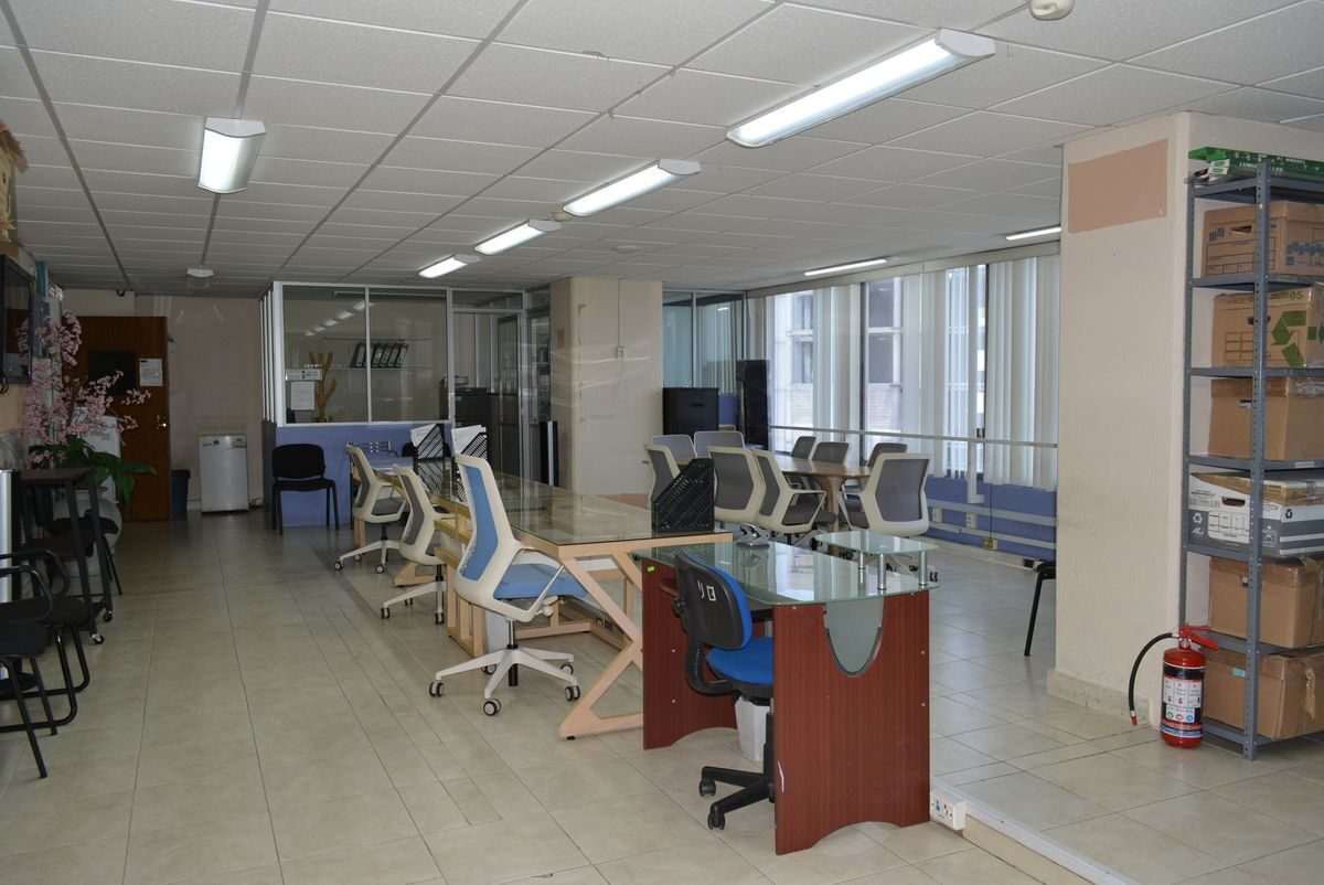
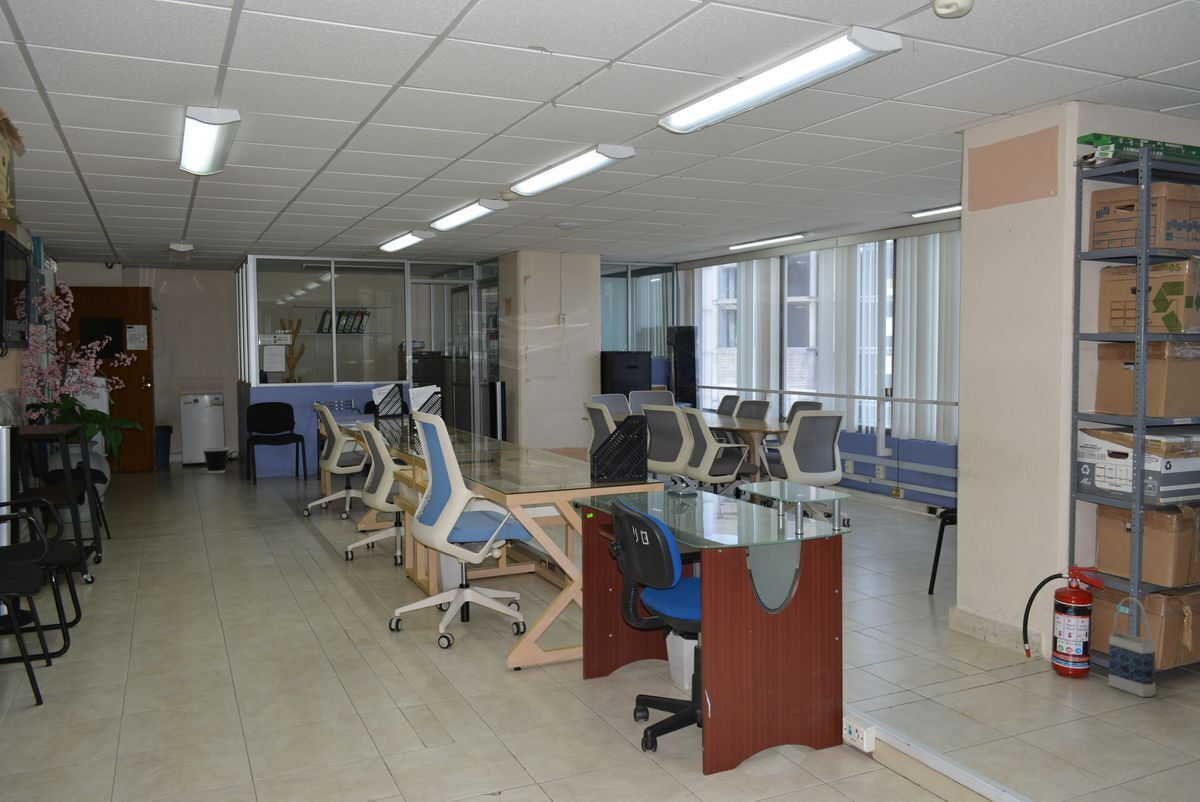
+ wastebasket [202,446,230,474]
+ bag [1107,596,1156,698]
